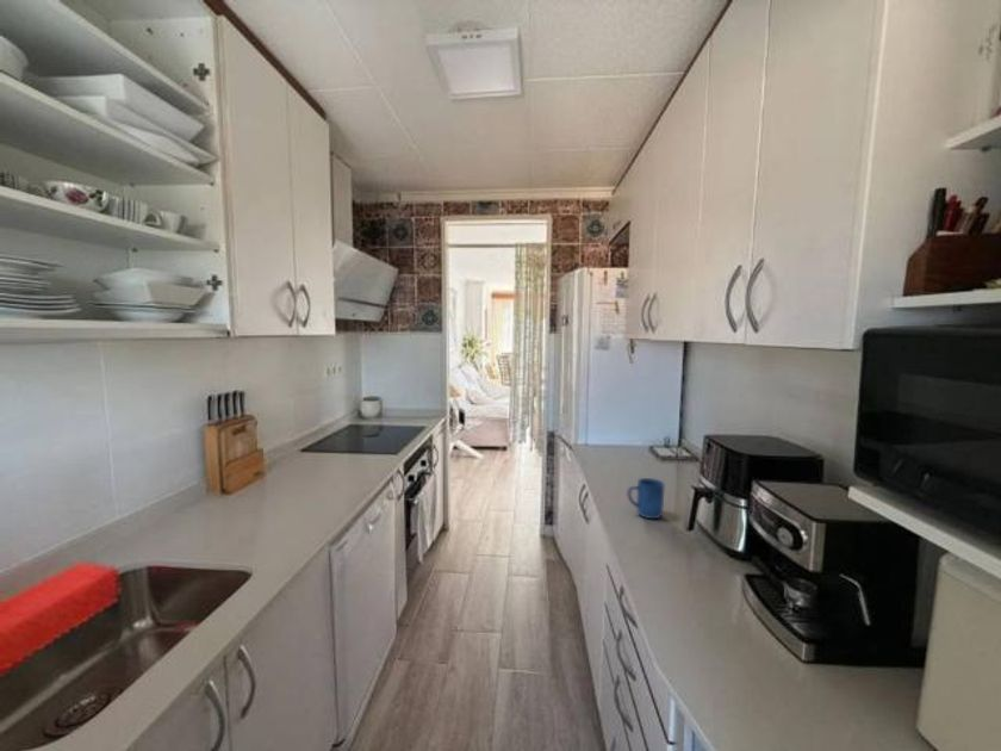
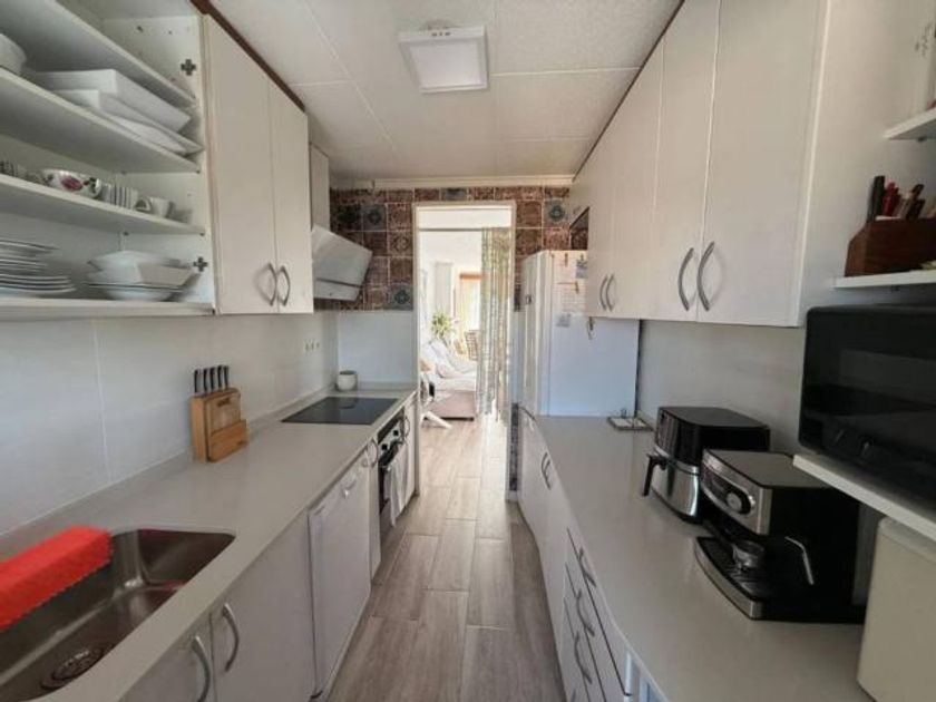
- mug [626,477,665,520]
